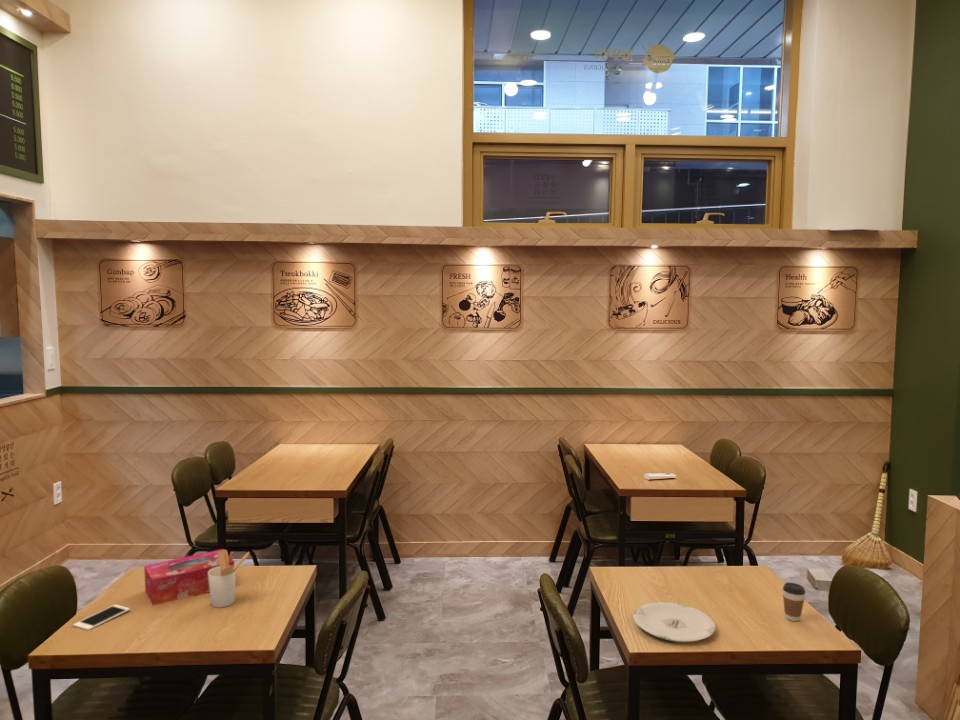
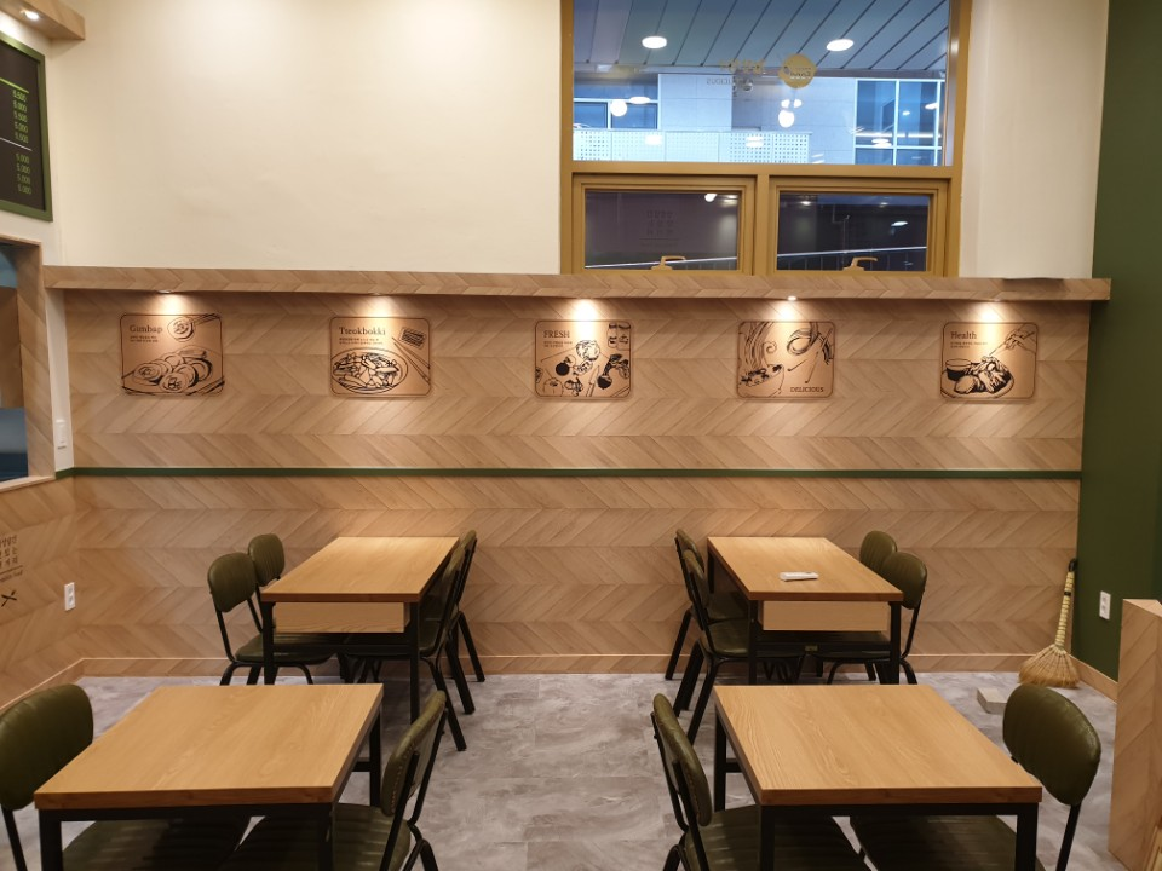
- coffee cup [782,582,806,622]
- tissue box [143,548,235,606]
- cell phone [72,604,131,631]
- utensil holder [208,549,251,609]
- plate [633,601,716,643]
